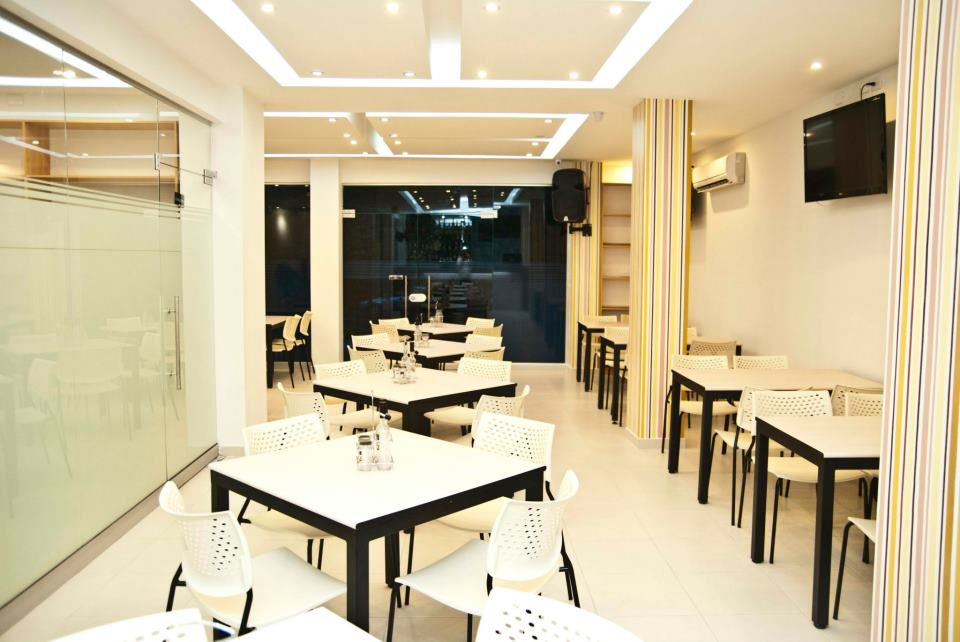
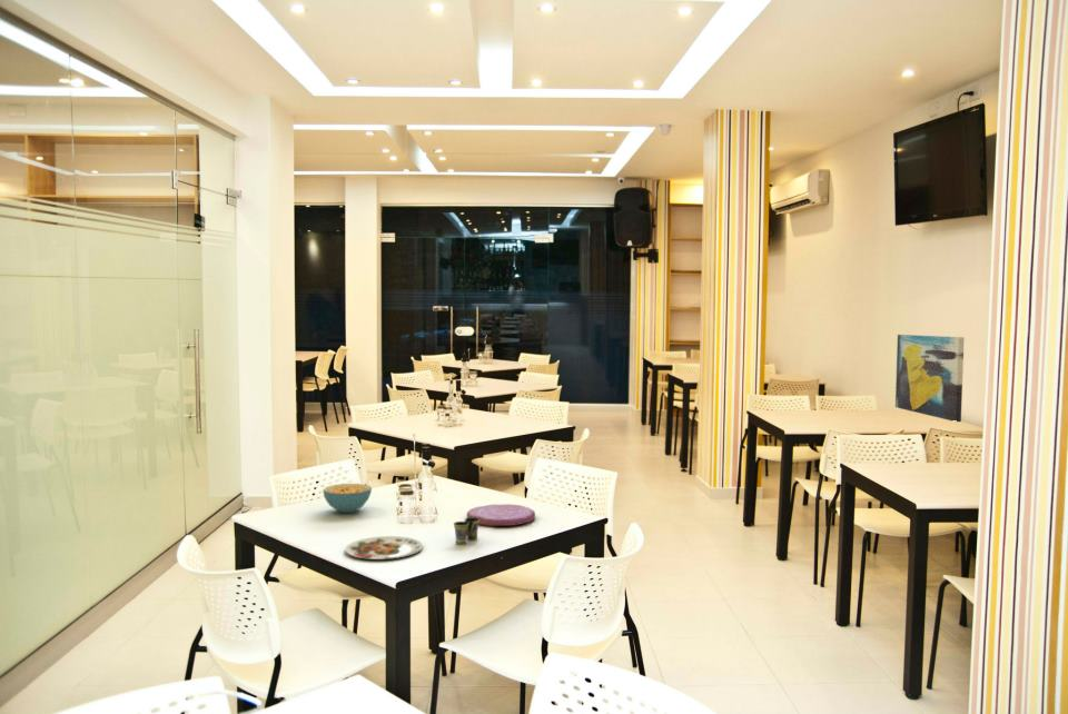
+ cereal bowl [322,483,373,514]
+ plate [344,535,424,561]
+ wall art [894,334,966,423]
+ plate [465,504,536,527]
+ cup [453,517,479,546]
